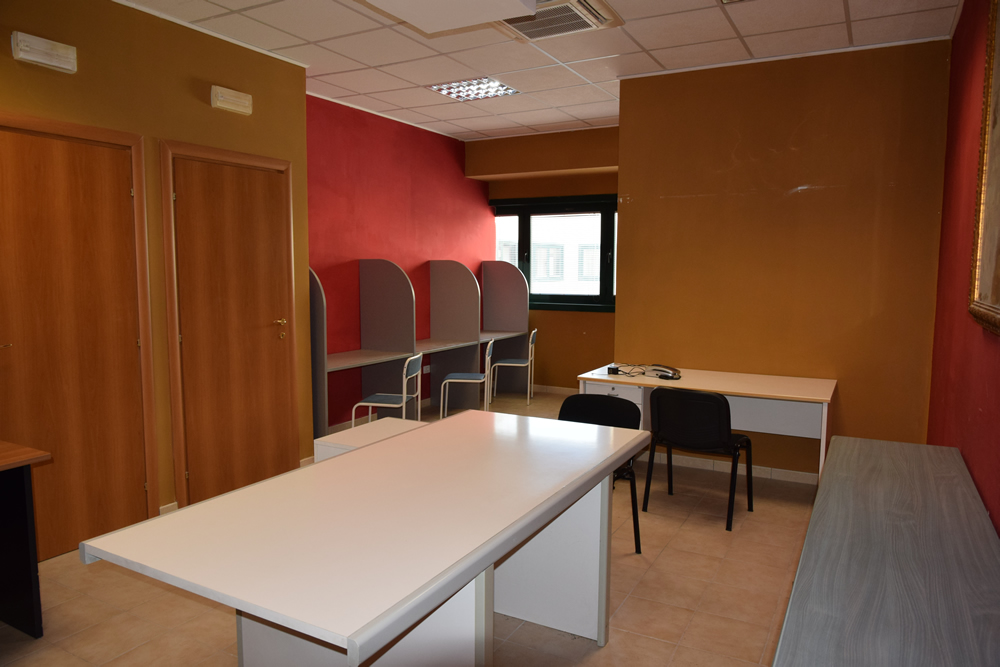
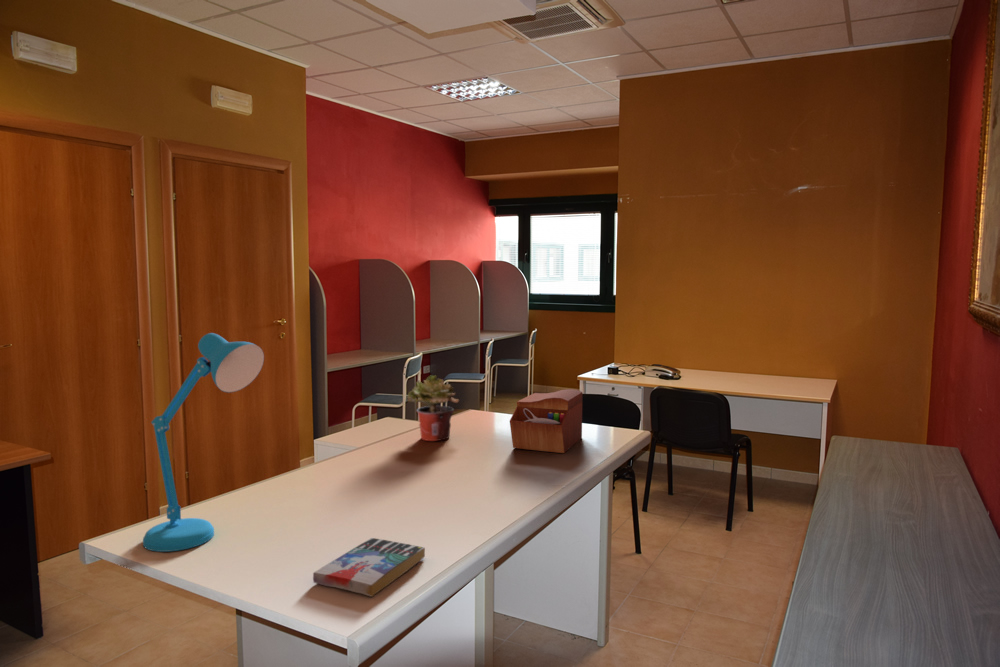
+ sewing box [509,388,583,454]
+ potted plant [406,374,460,442]
+ book [312,537,426,598]
+ desk lamp [142,332,265,553]
